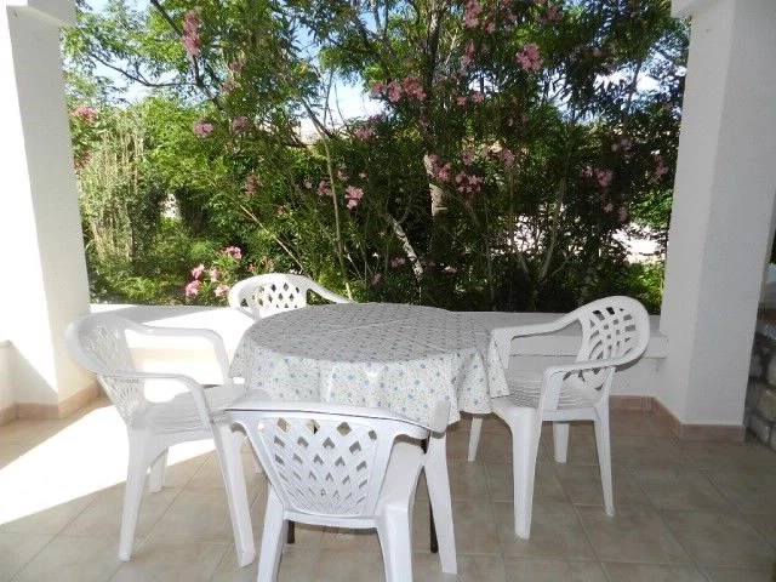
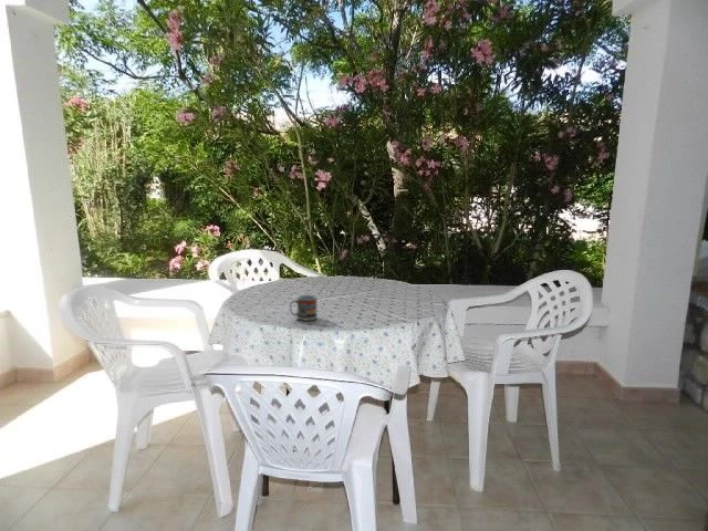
+ cup [289,294,319,322]
